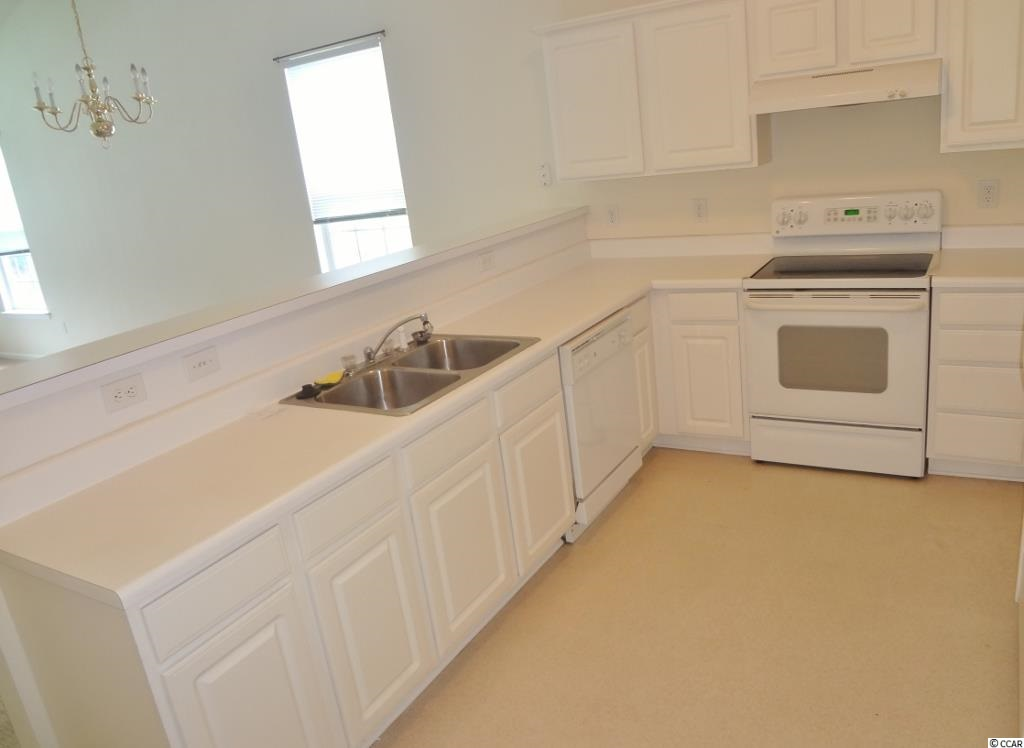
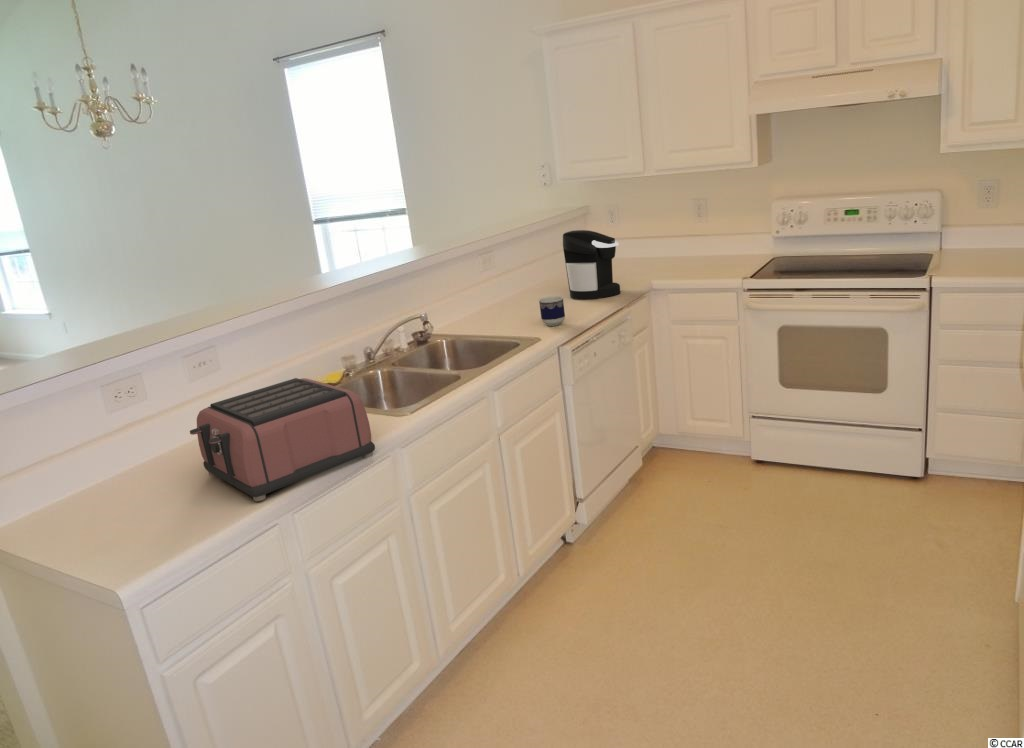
+ cup [537,295,566,327]
+ coffee maker [562,229,621,300]
+ toaster [189,377,376,502]
